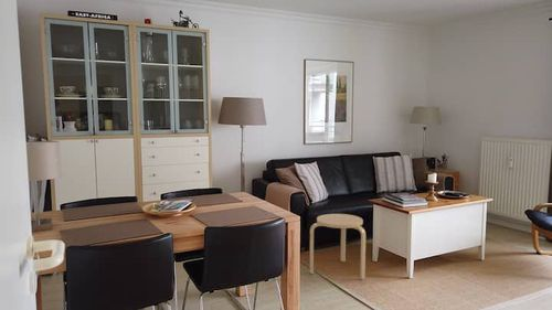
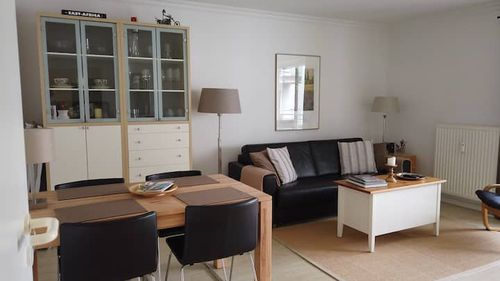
- stool [309,213,367,280]
